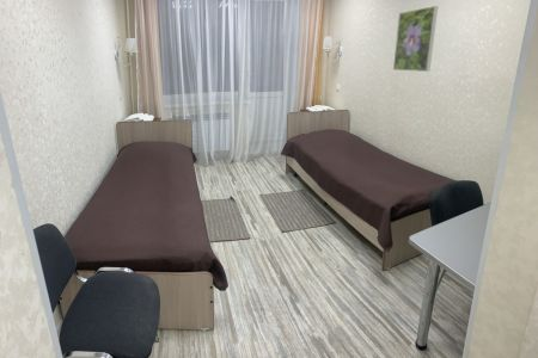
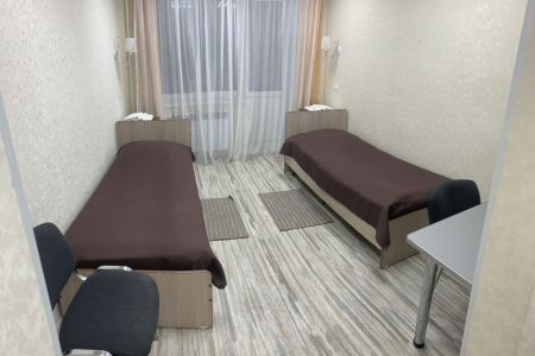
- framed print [392,5,439,73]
